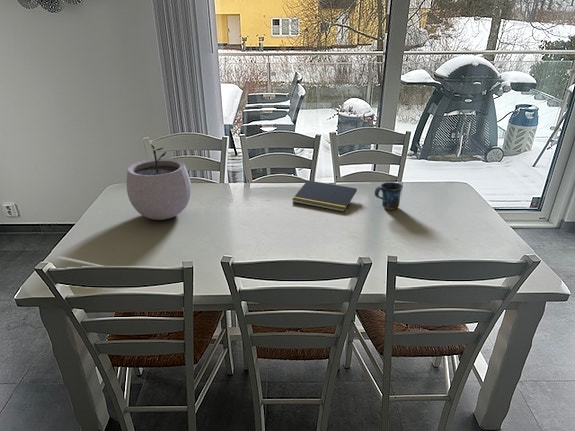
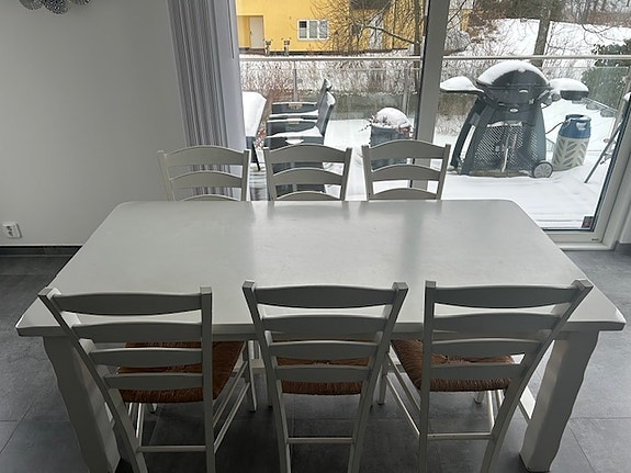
- notepad [291,179,358,213]
- mug [374,181,404,211]
- plant pot [126,143,192,221]
